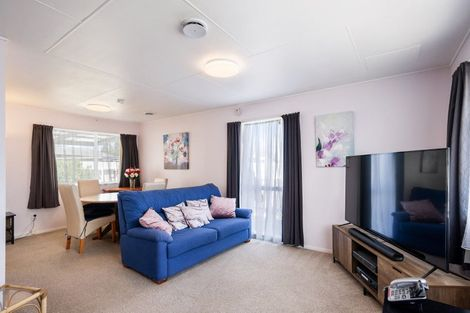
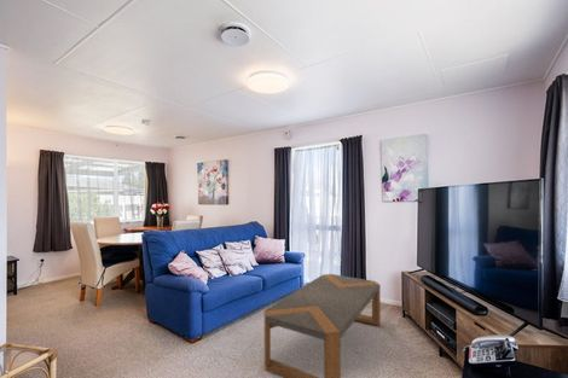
+ coffee table [263,273,382,378]
